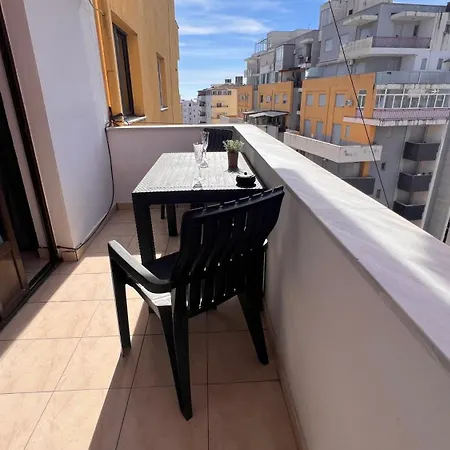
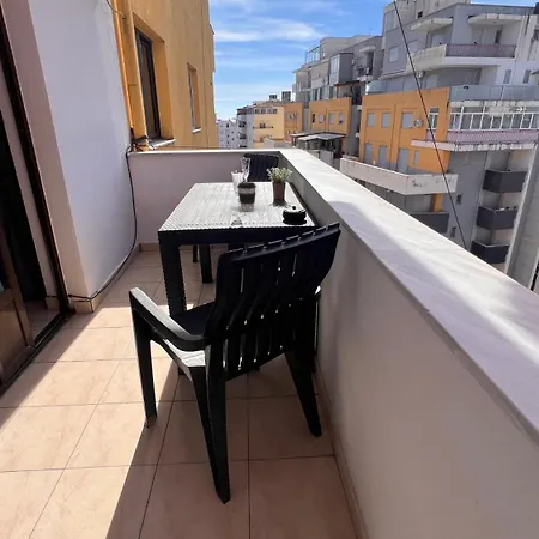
+ coffee cup [236,181,258,212]
